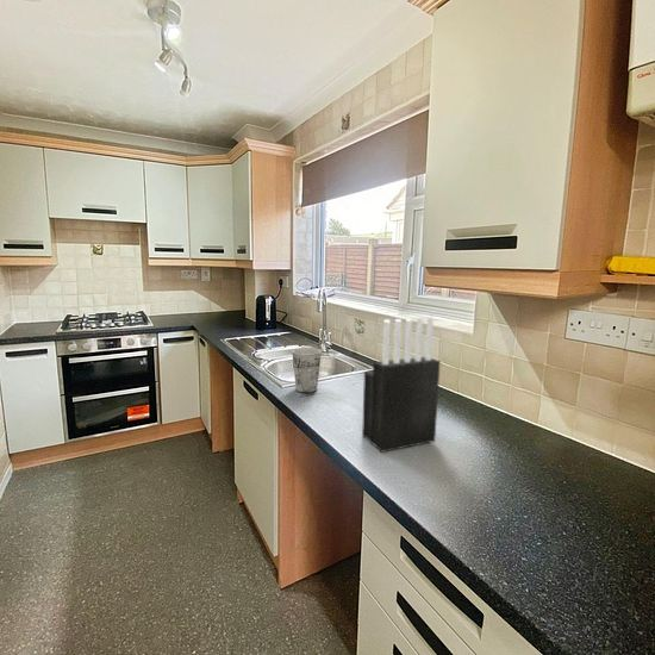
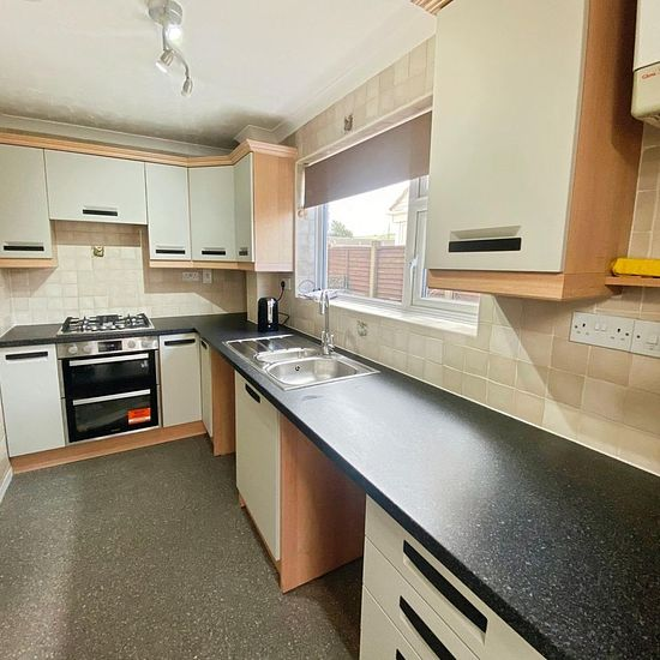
- knife block [361,317,442,454]
- cup [291,347,323,394]
